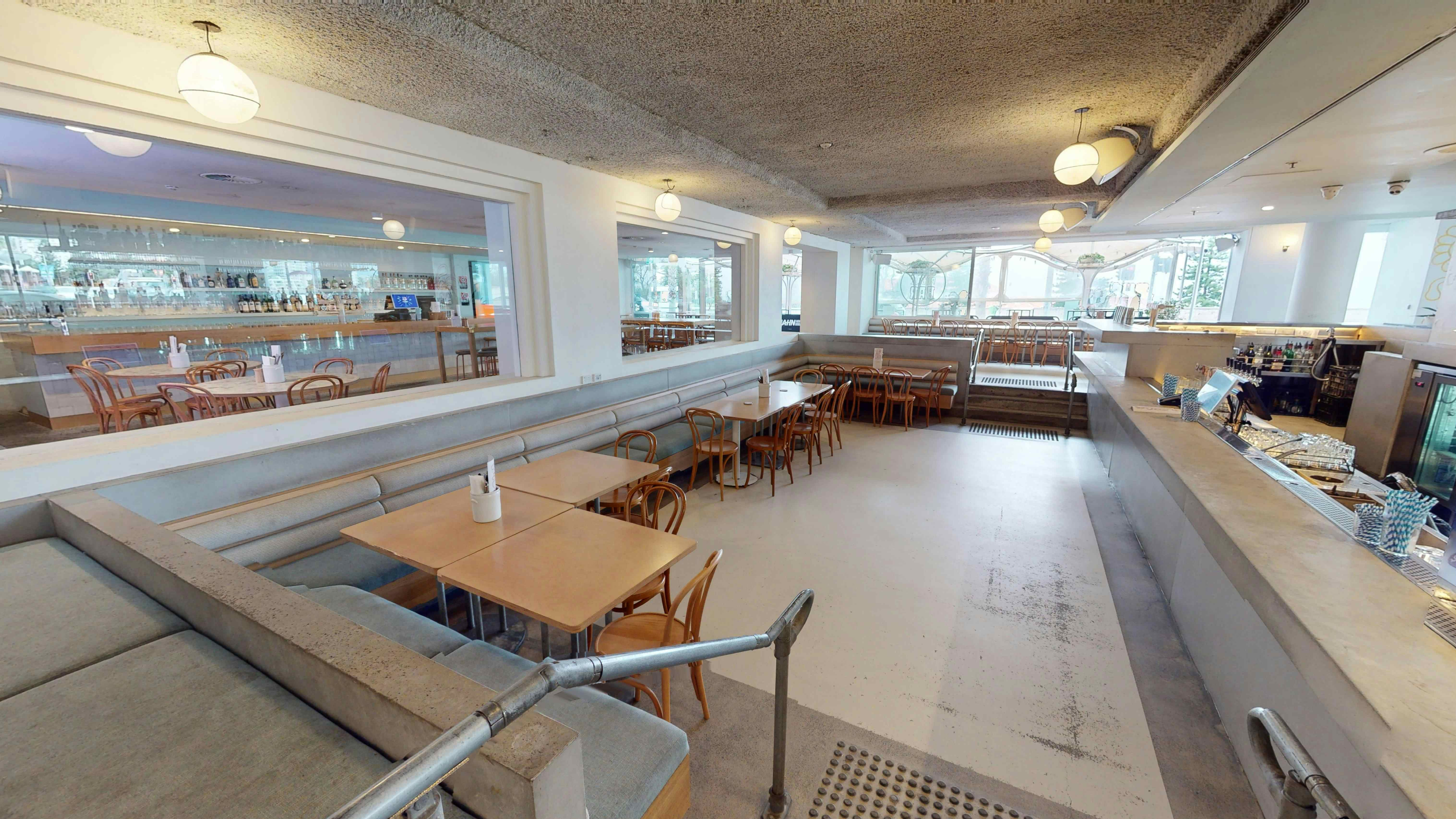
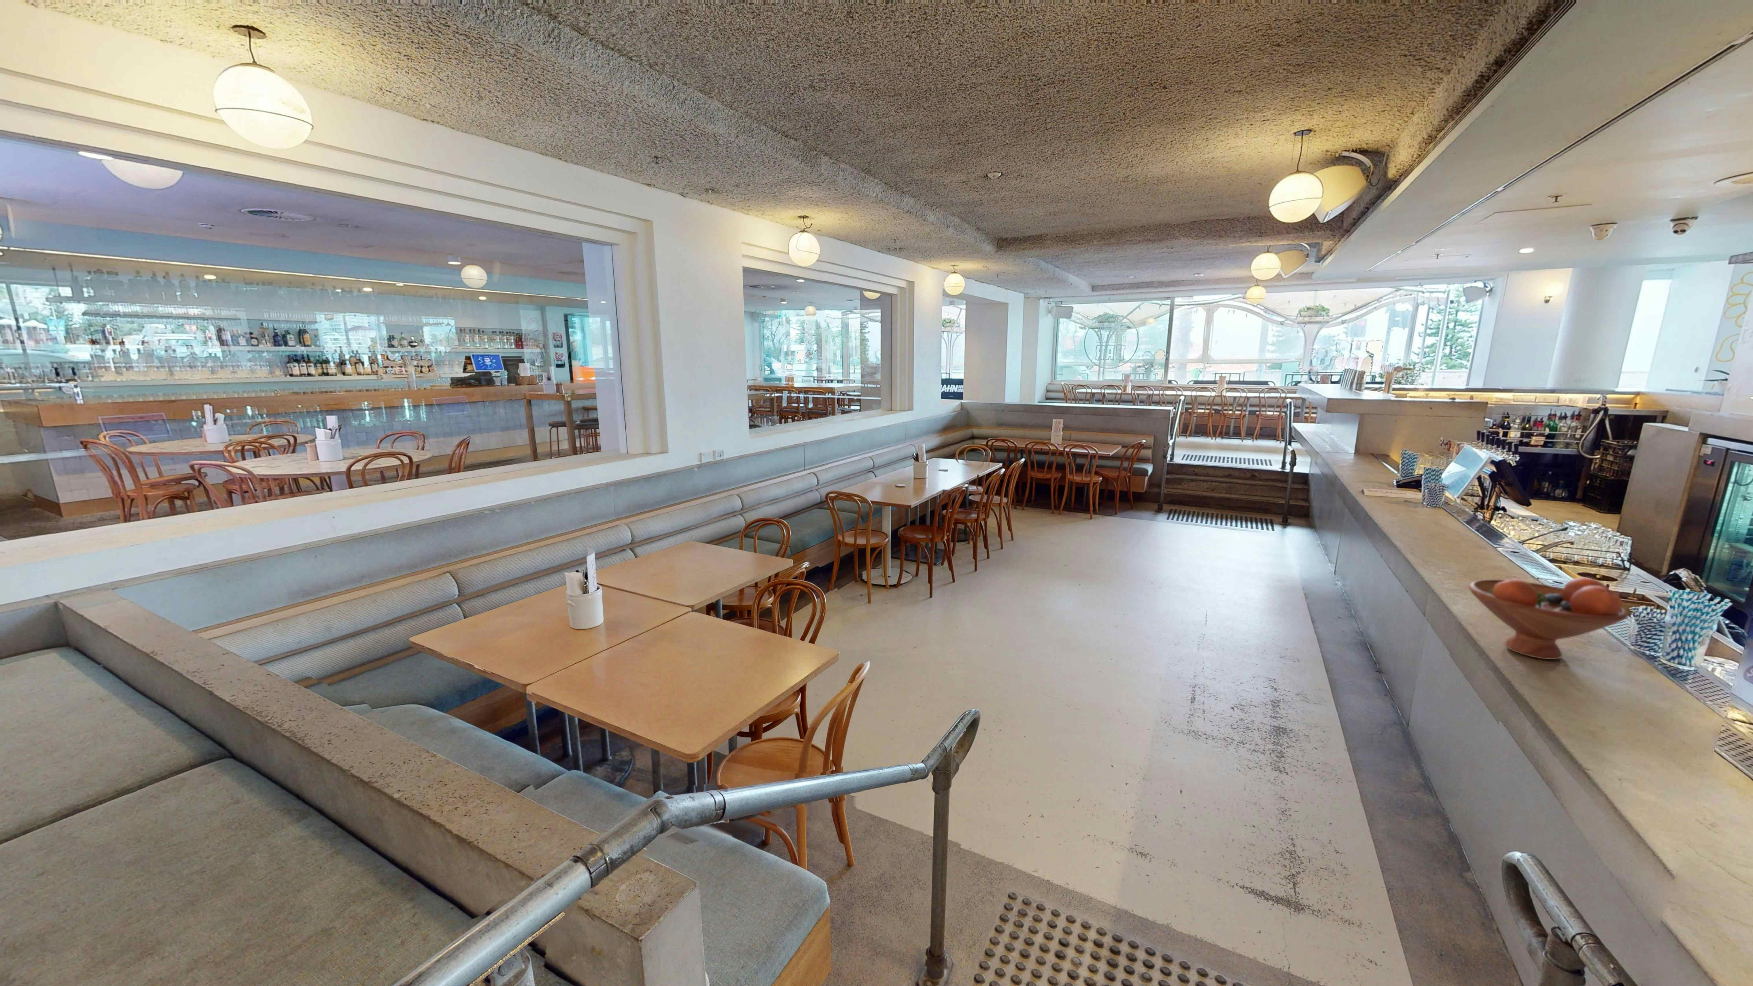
+ fruit bowl [1468,578,1629,660]
